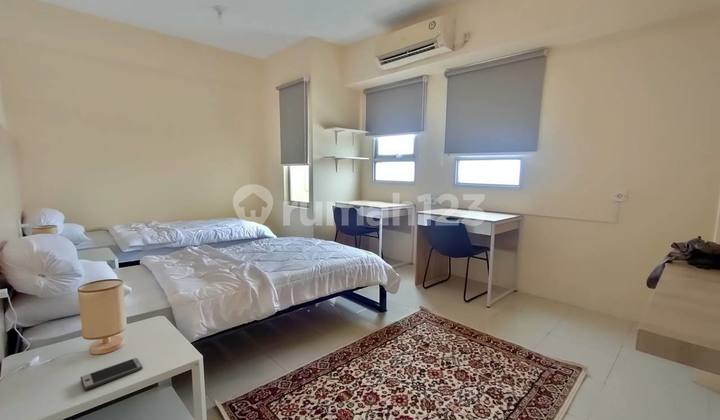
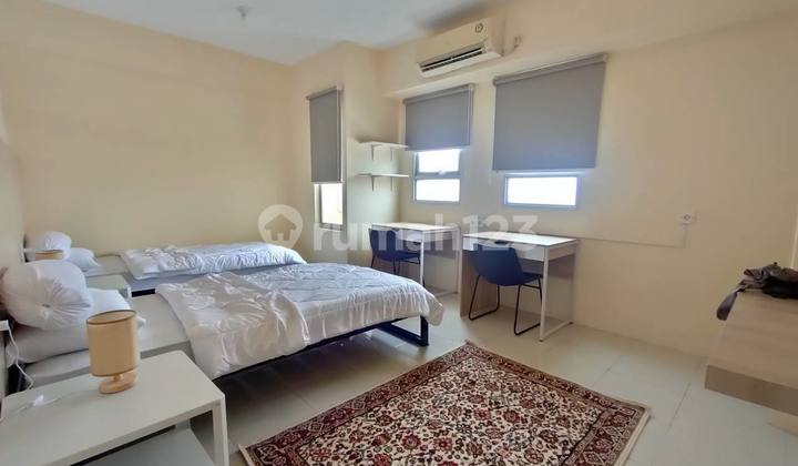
- smartphone [79,357,143,391]
